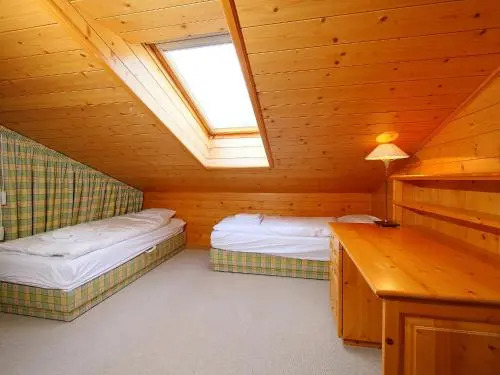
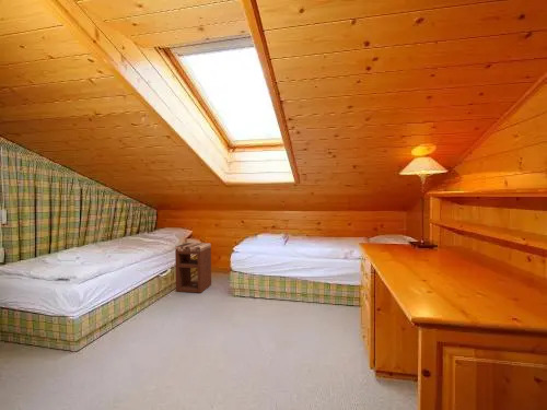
+ nightstand [174,242,212,294]
